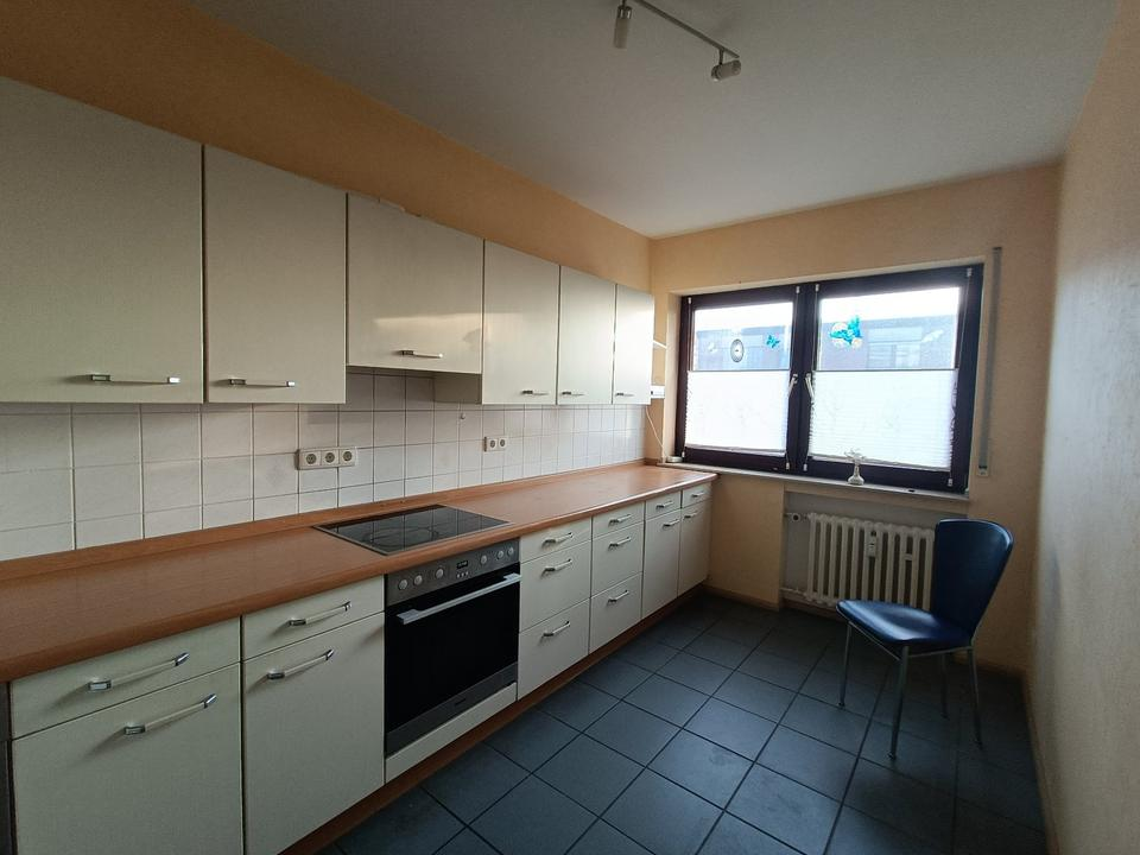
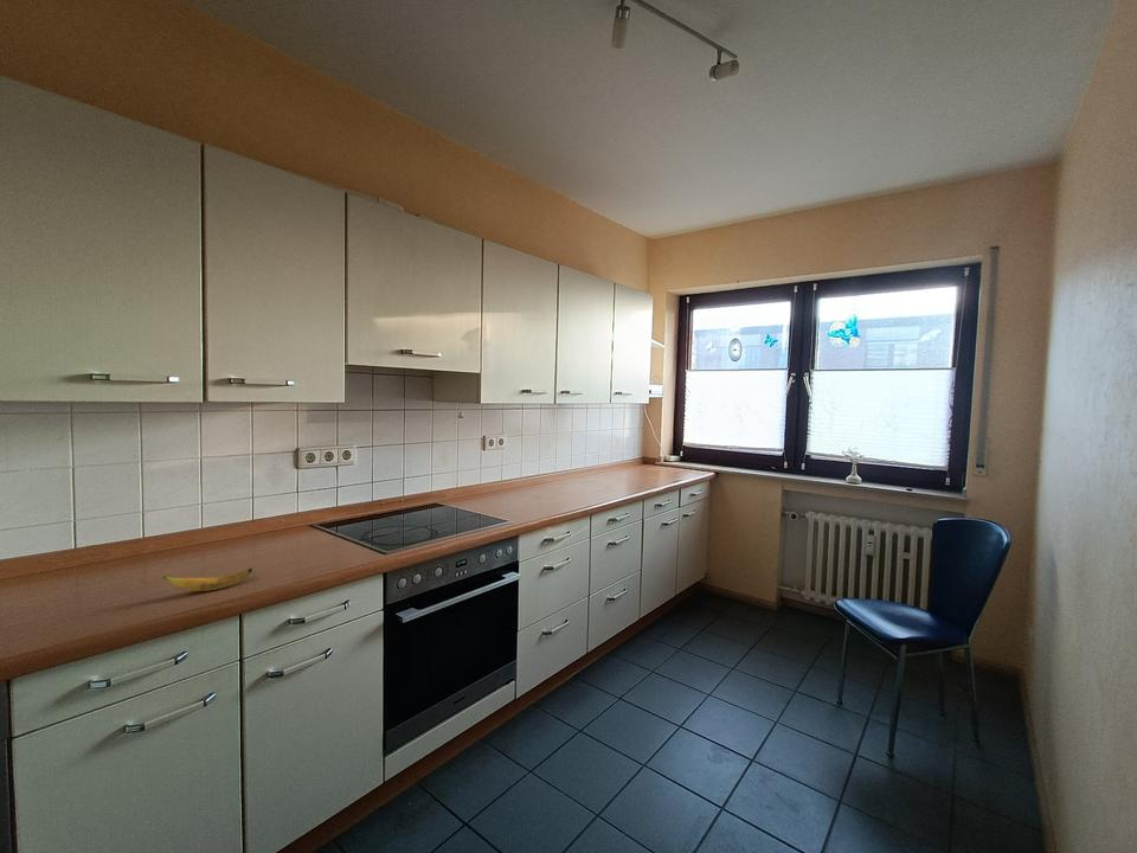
+ banana [162,567,253,592]
